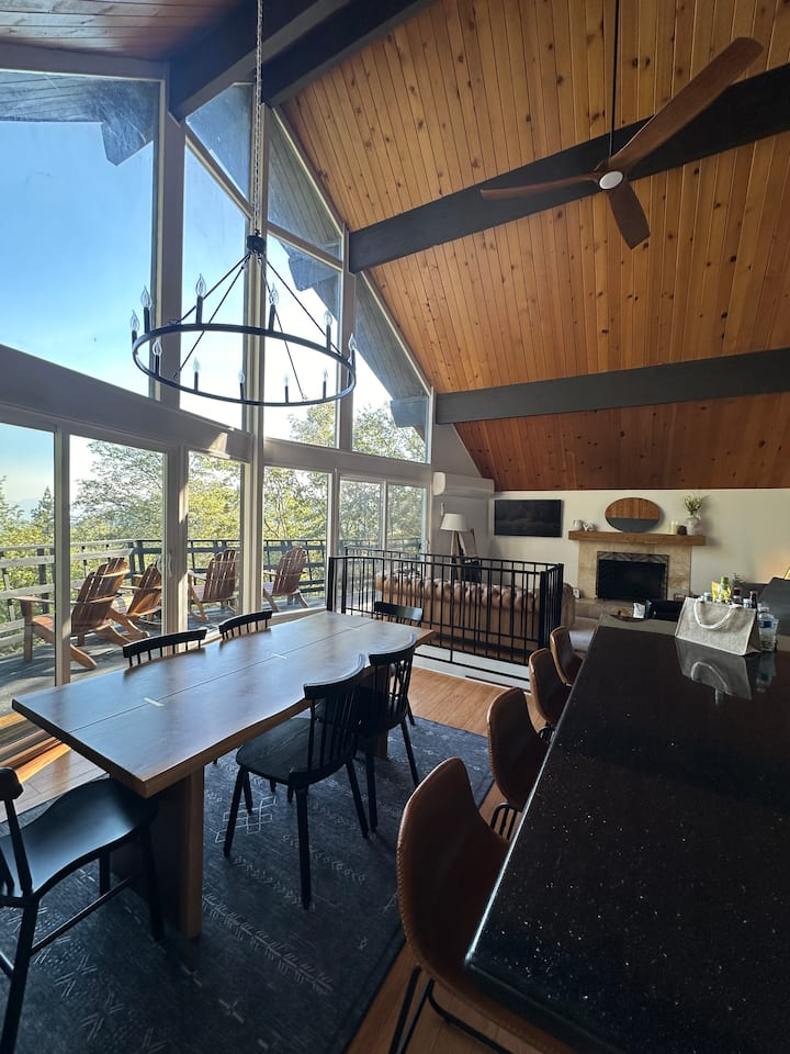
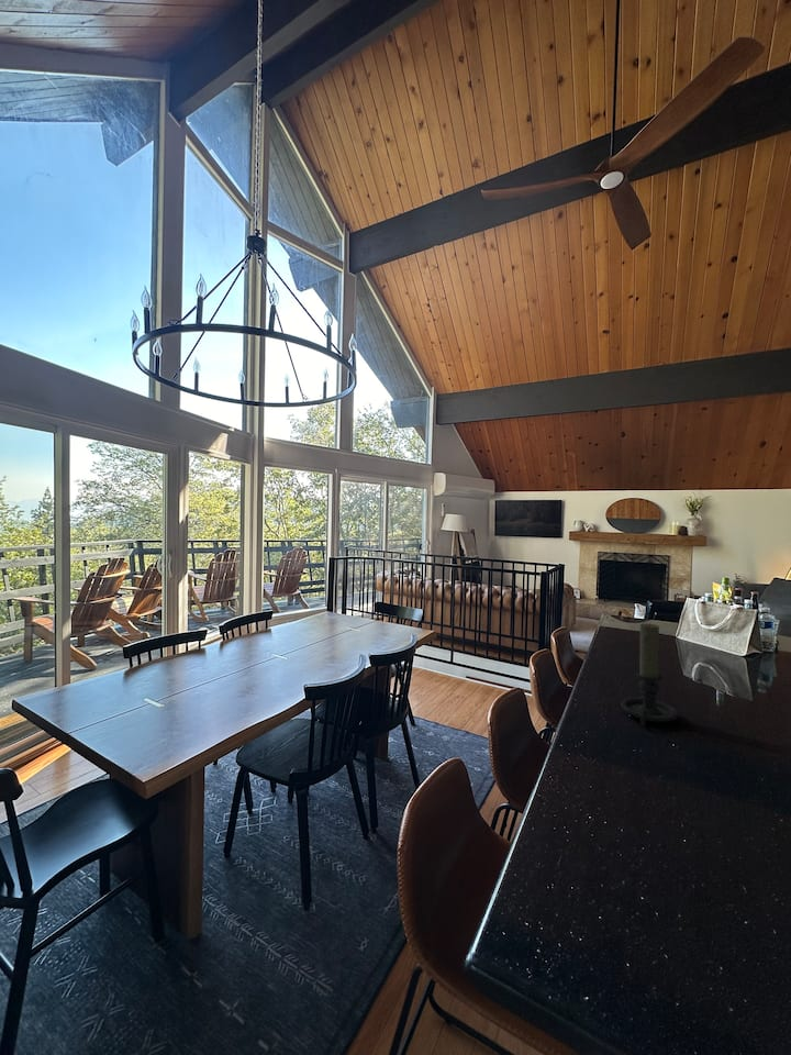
+ candle holder [620,622,679,726]
